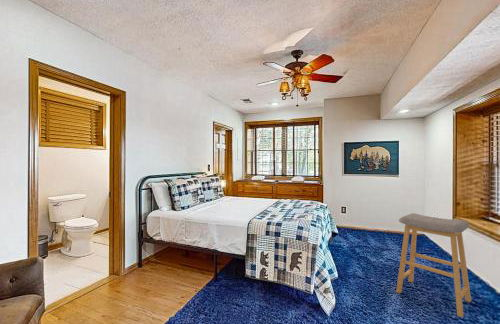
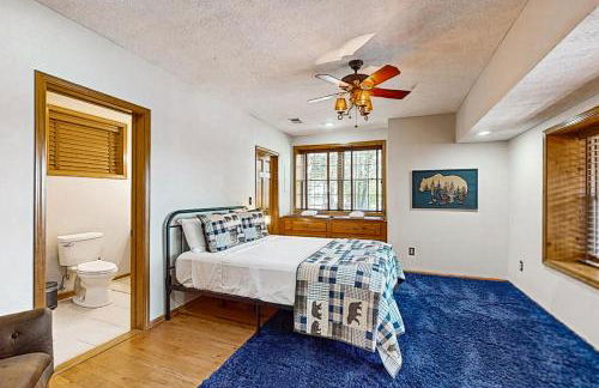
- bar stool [395,212,472,318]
